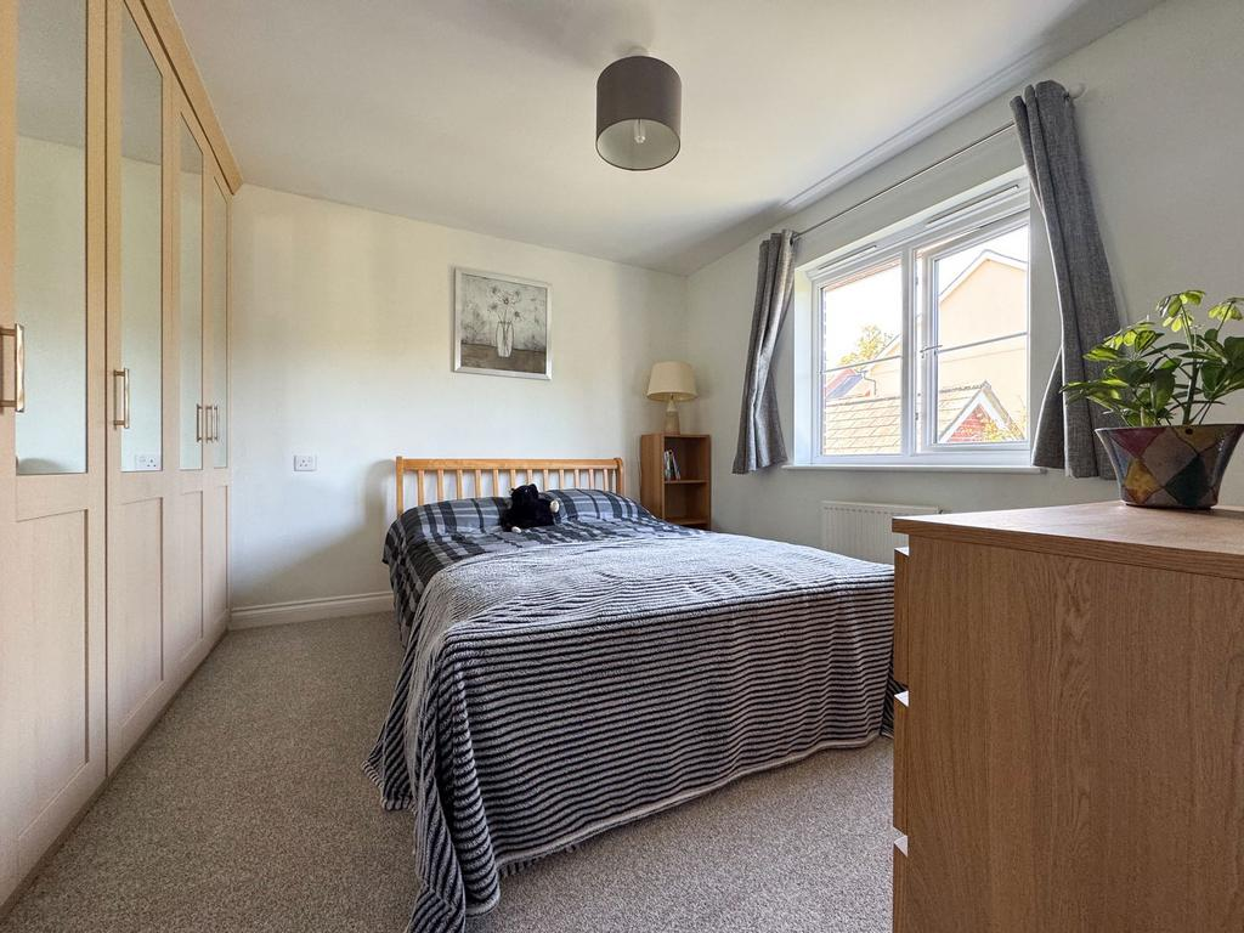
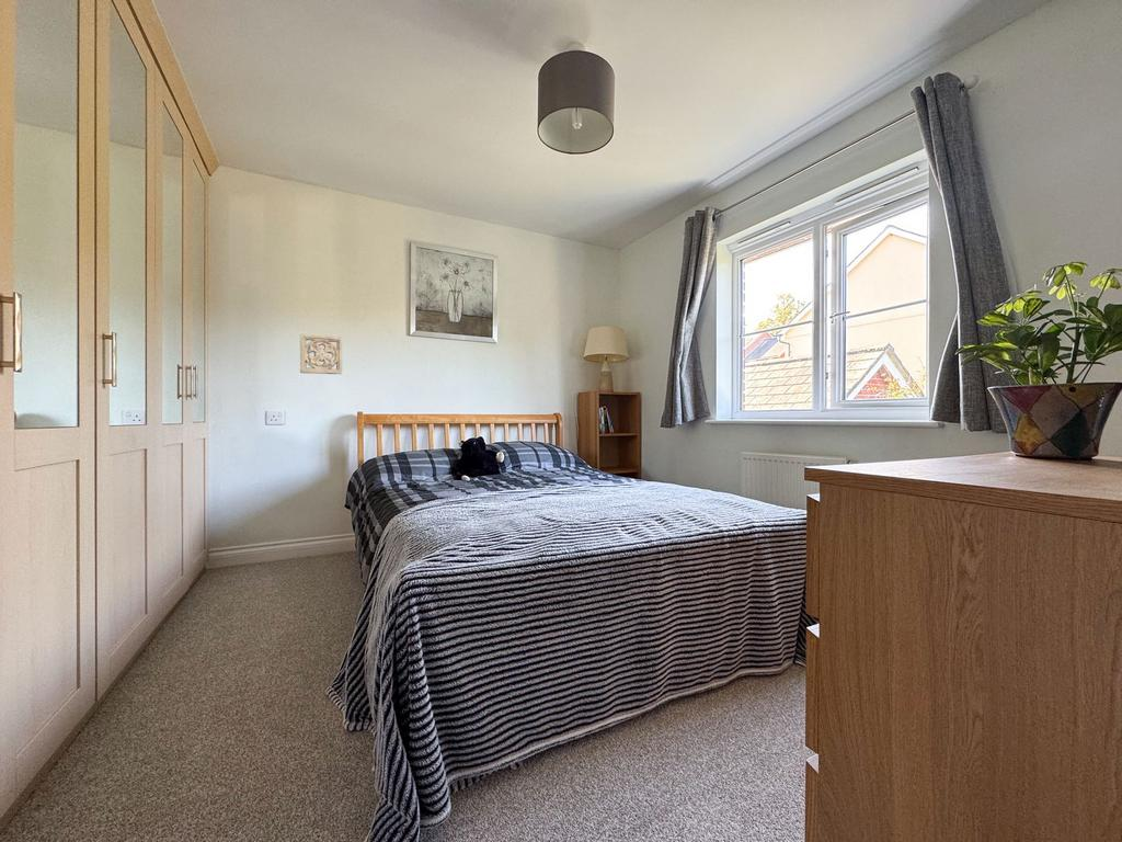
+ wall ornament [299,332,343,375]
